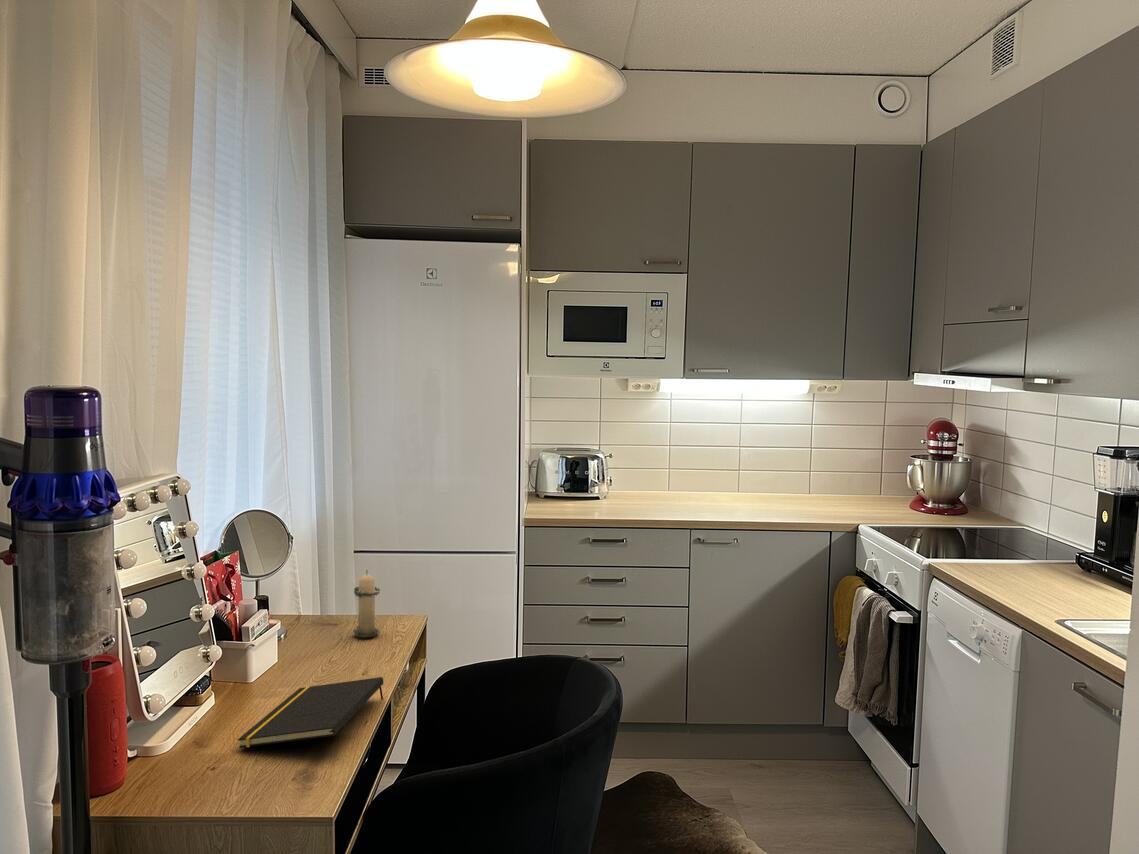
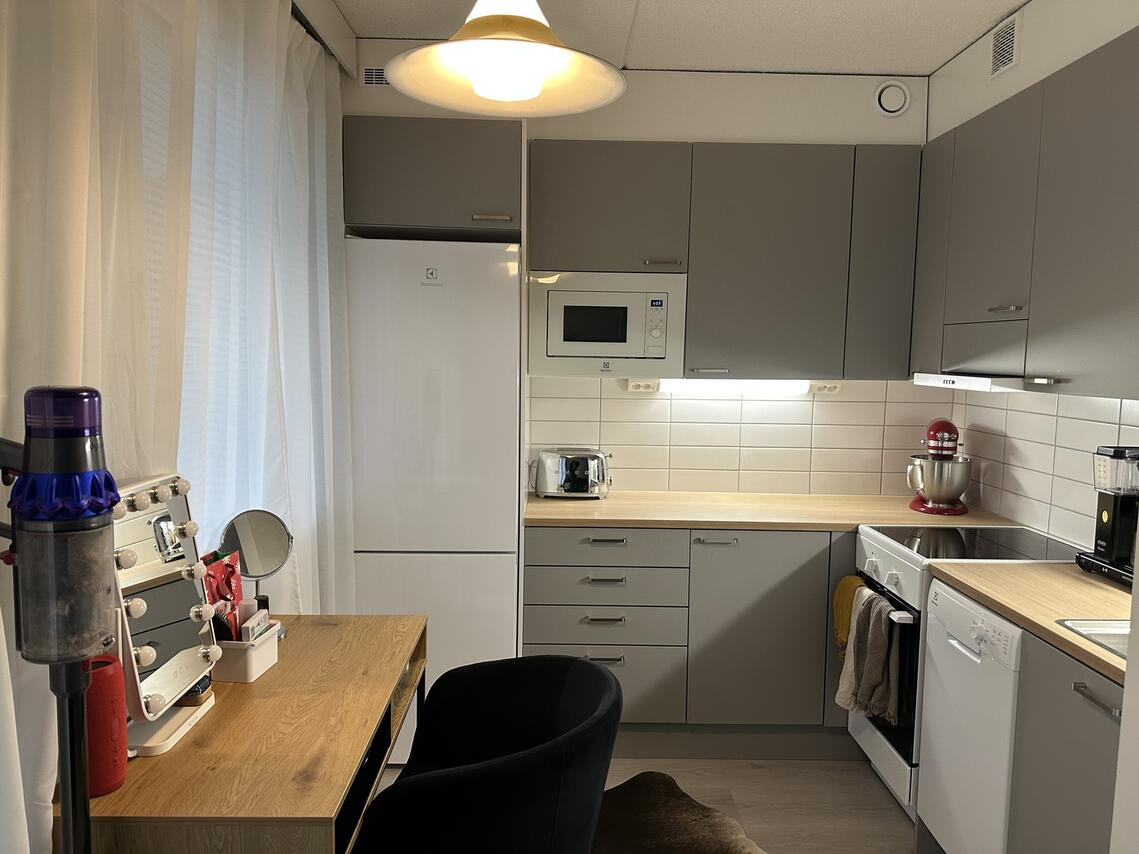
- notepad [237,676,385,749]
- candle [352,569,381,638]
